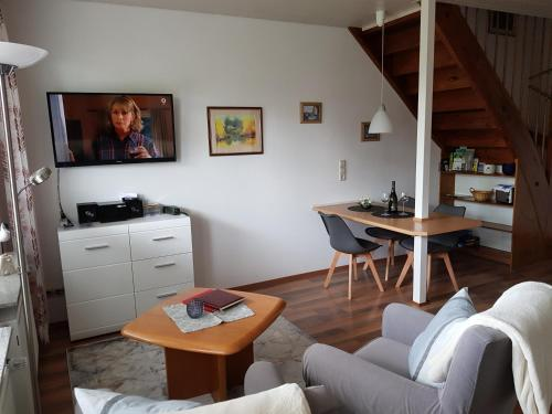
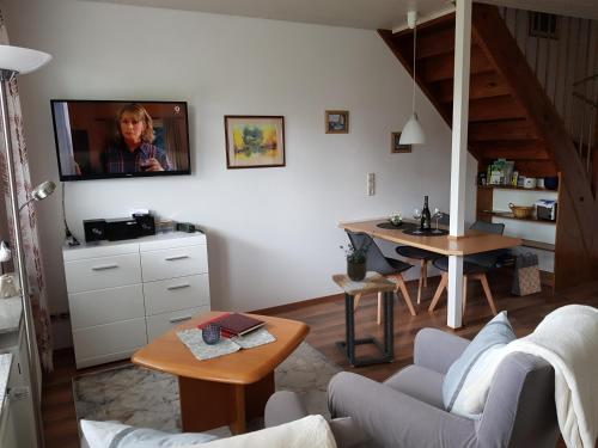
+ side table [331,270,398,368]
+ bag [511,251,543,297]
+ potted plant [338,229,376,282]
